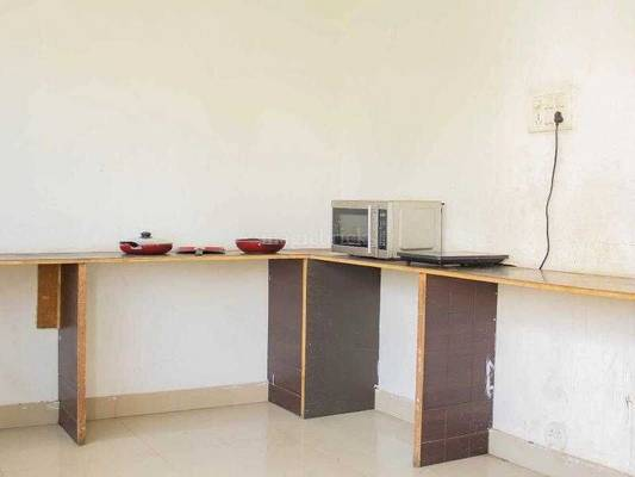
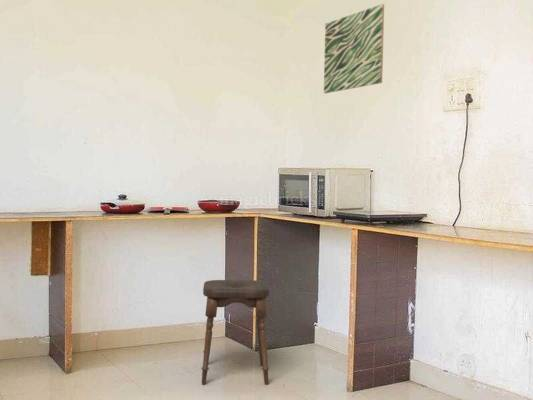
+ stool [201,279,271,385]
+ wall art [323,3,385,94]
